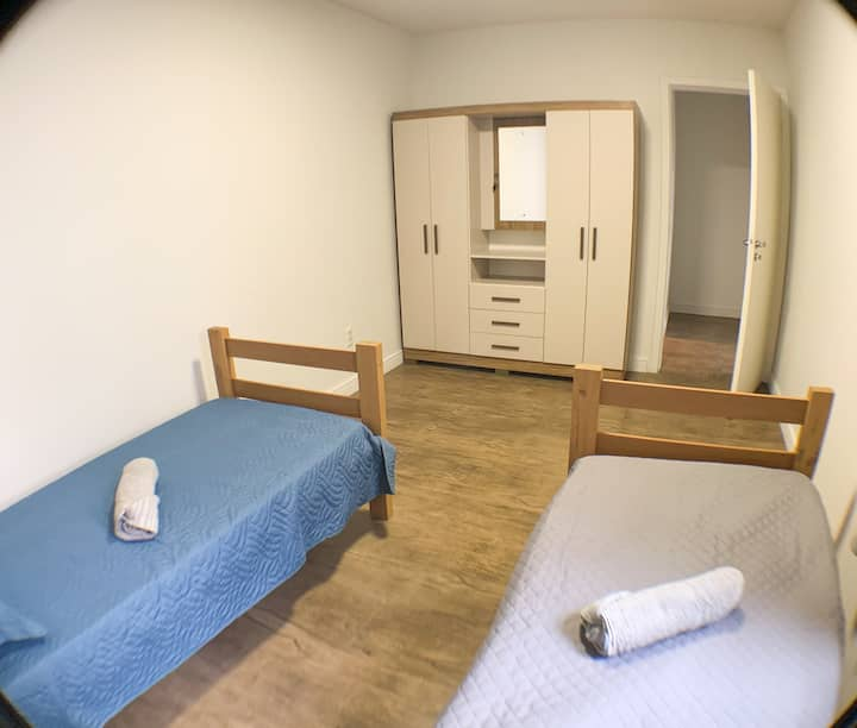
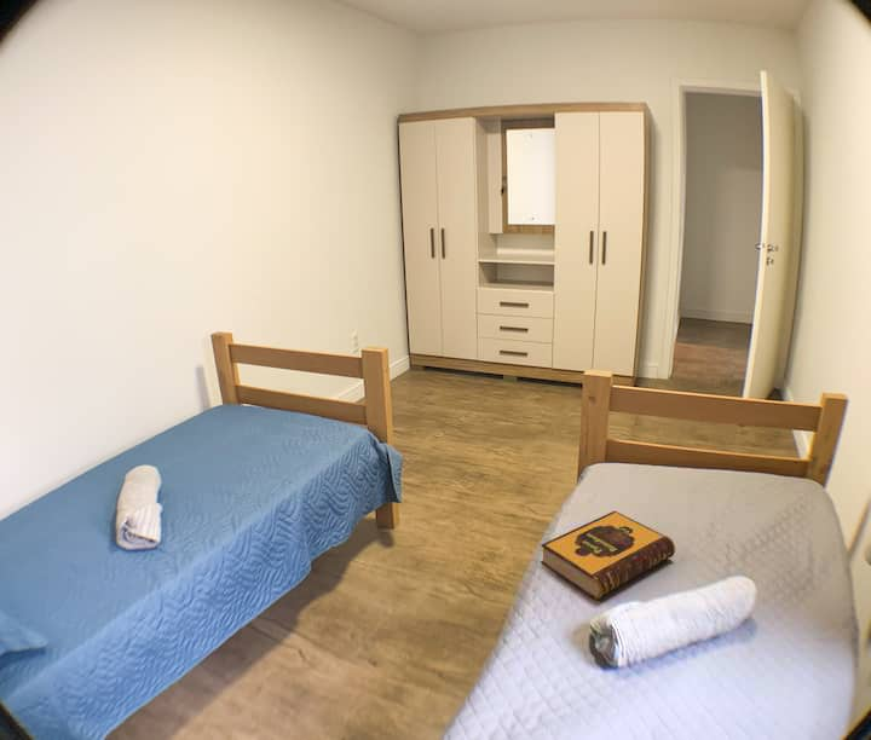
+ hardback book [540,510,676,600]
